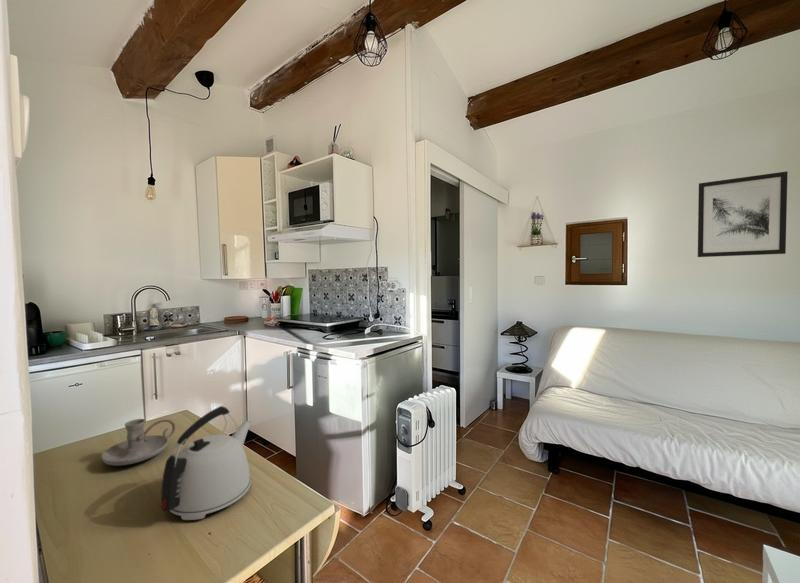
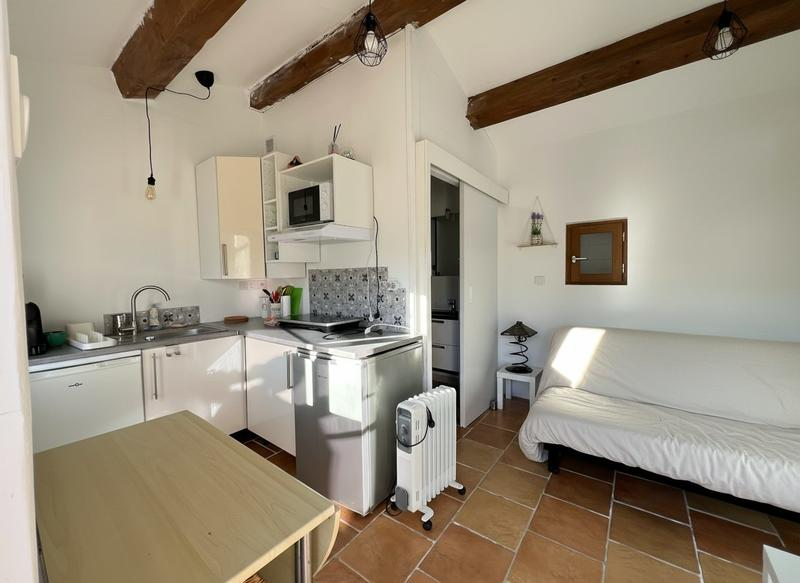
- candle holder [100,418,176,467]
- kettle [160,405,252,521]
- wall art [697,170,788,258]
